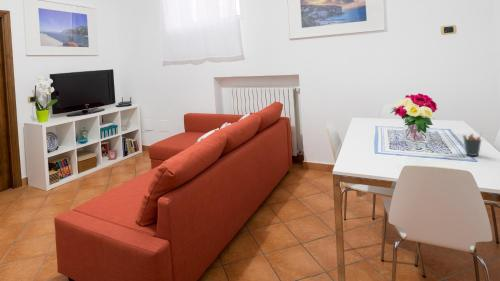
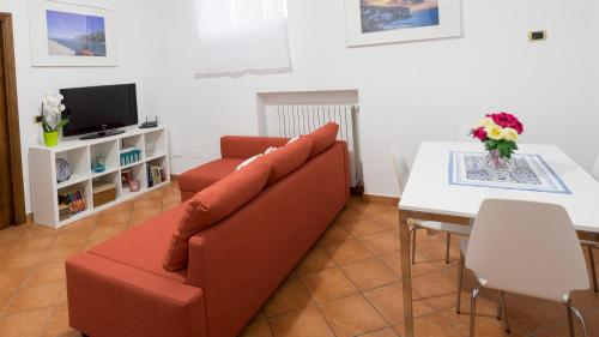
- pen holder [462,130,483,157]
